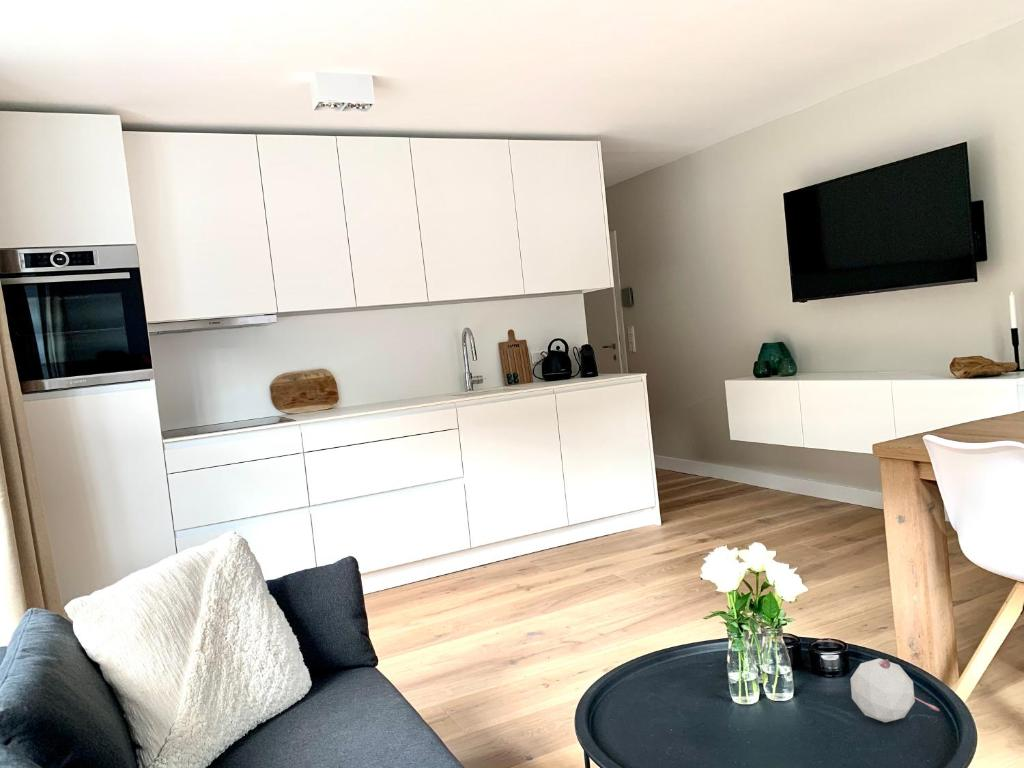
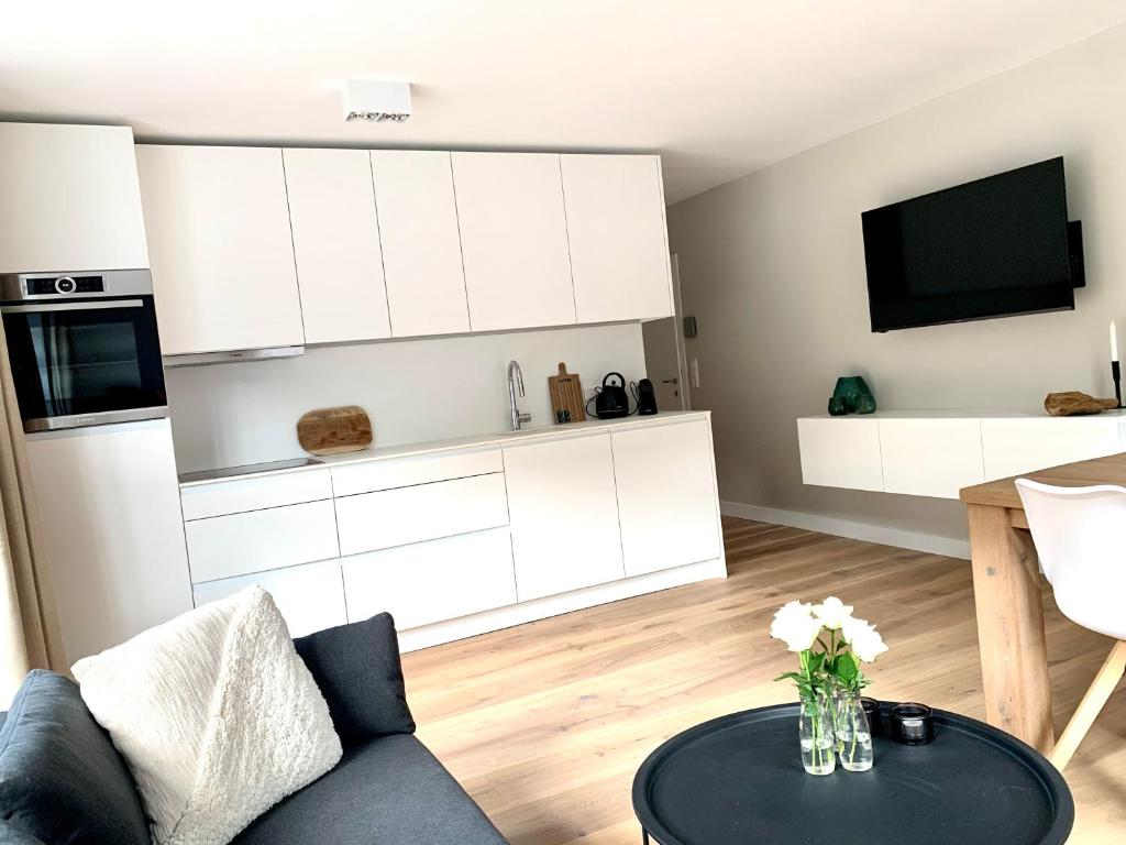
- decorative ball [850,658,941,723]
